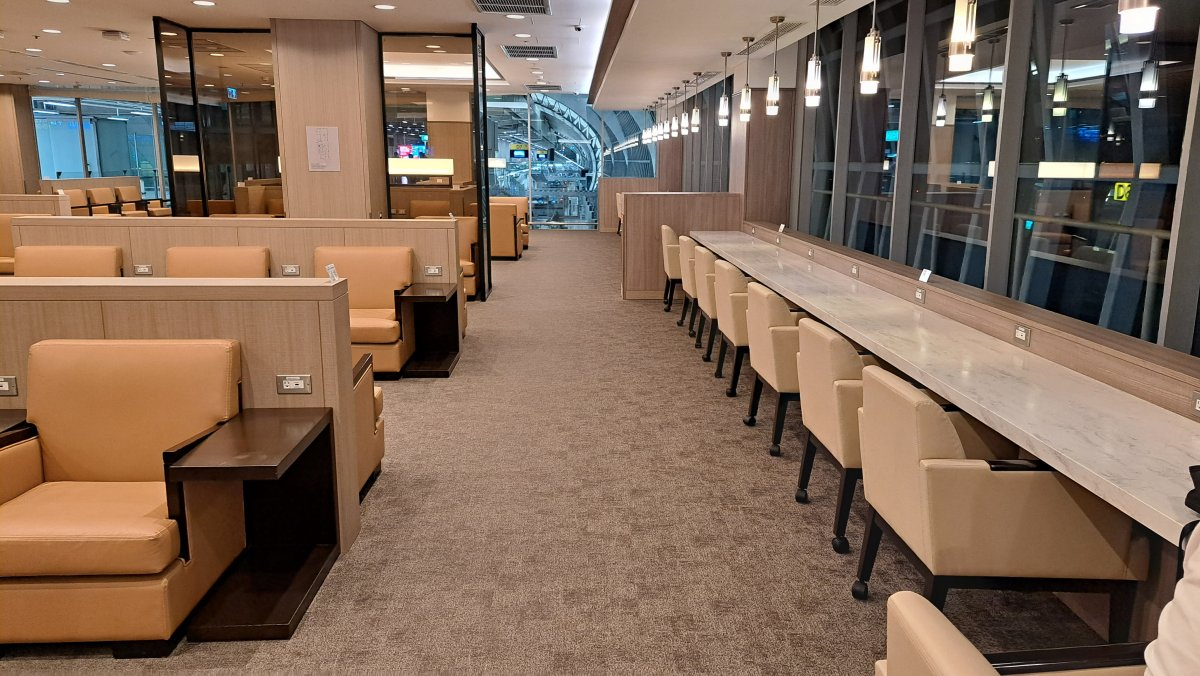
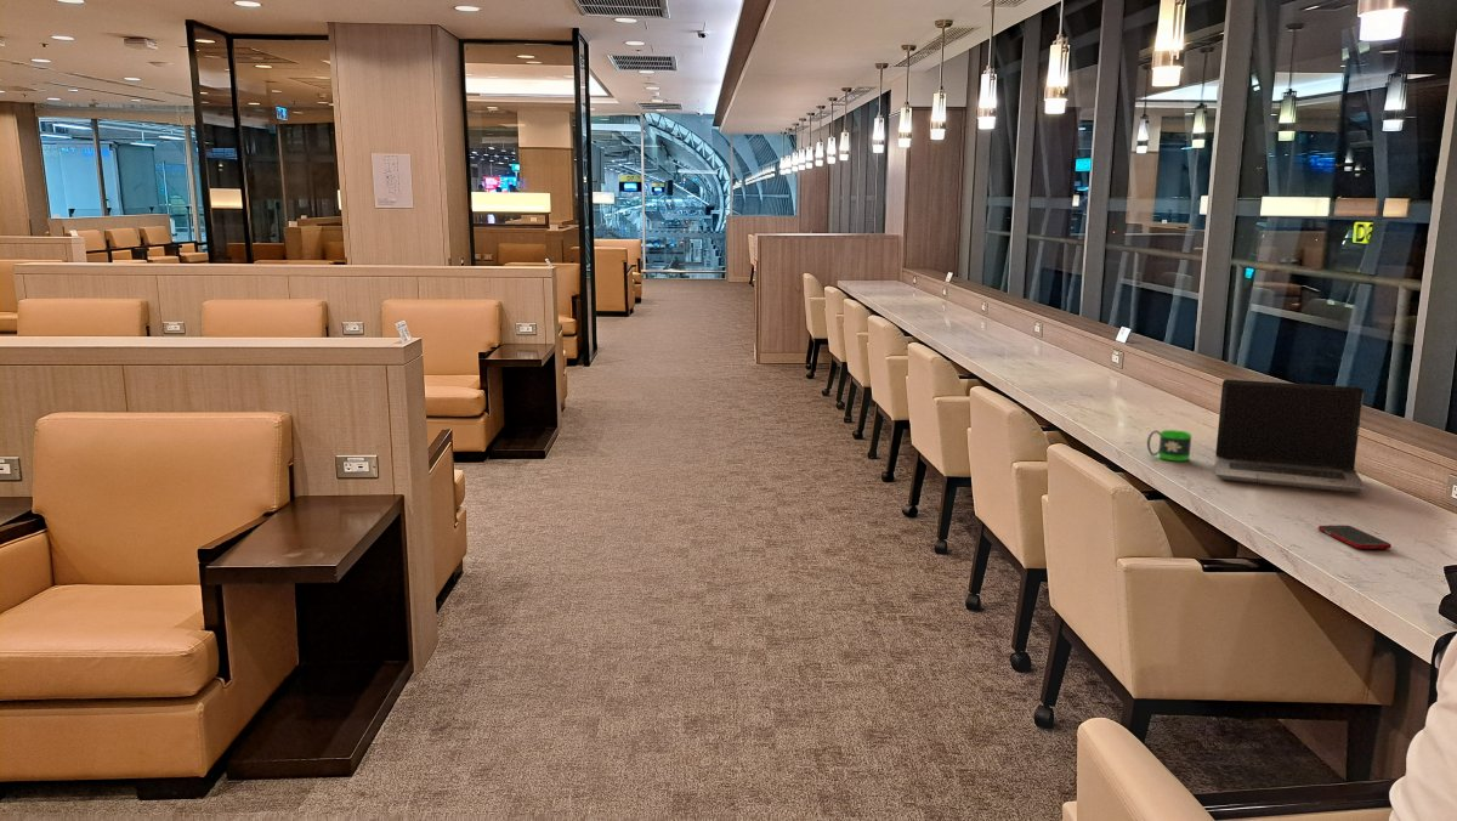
+ cell phone [1317,525,1393,550]
+ mug [1146,429,1192,462]
+ laptop computer [1214,379,1367,493]
